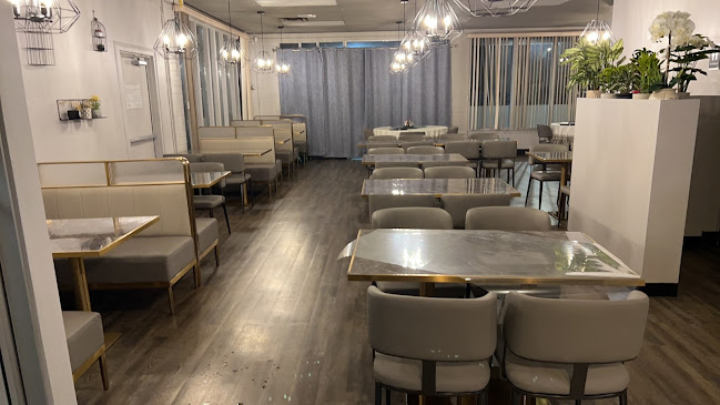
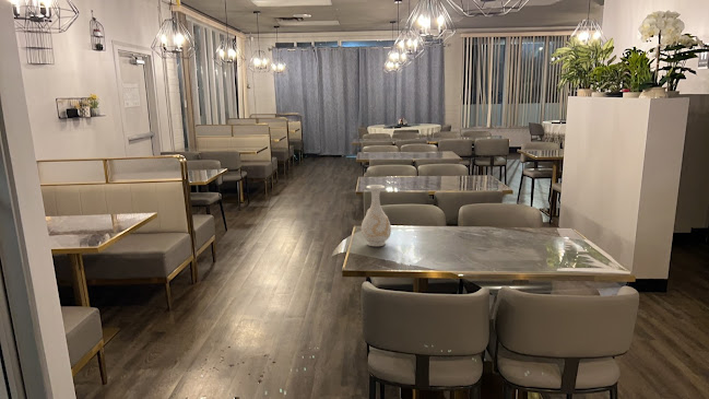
+ vase [361,184,392,247]
